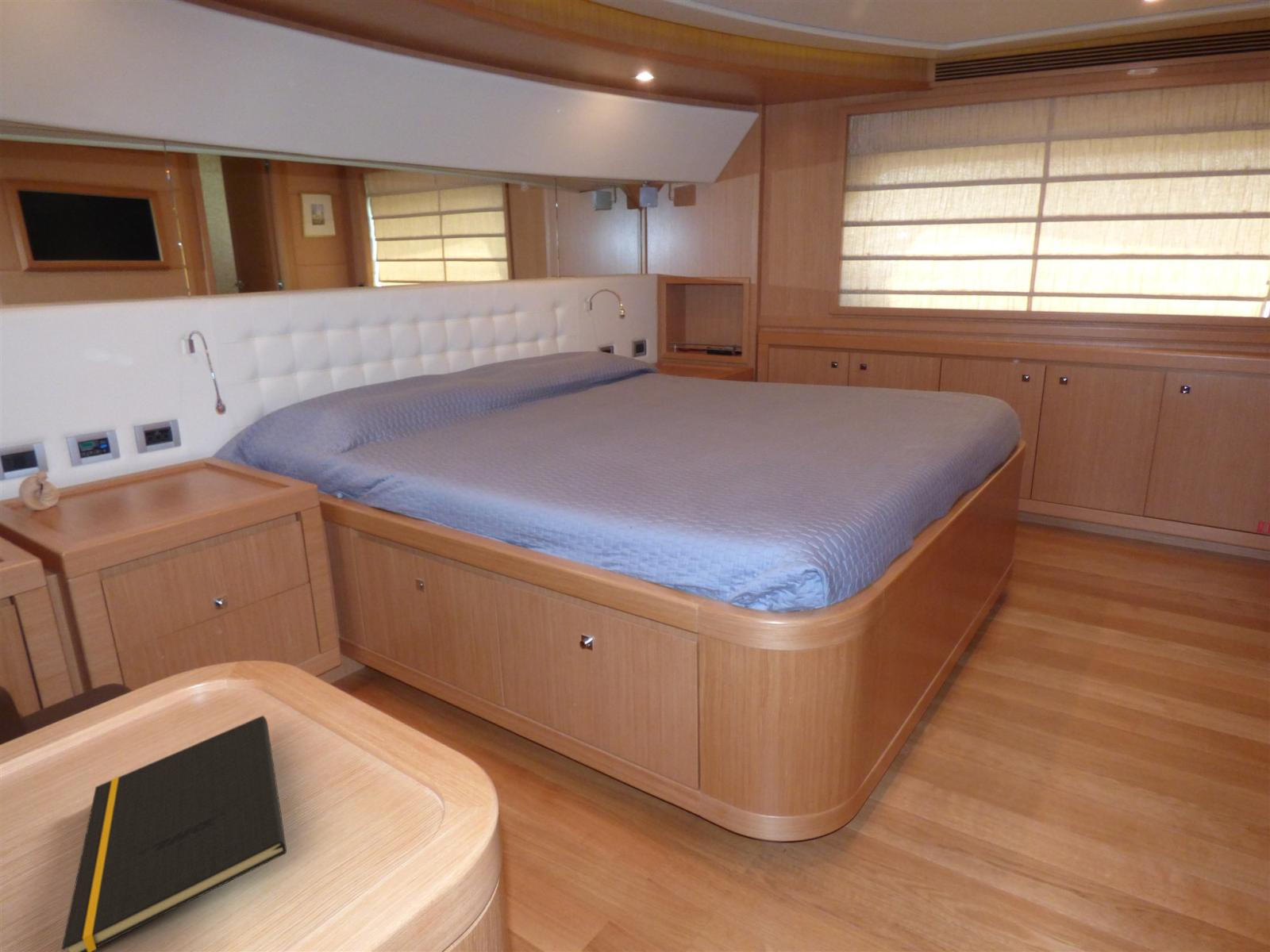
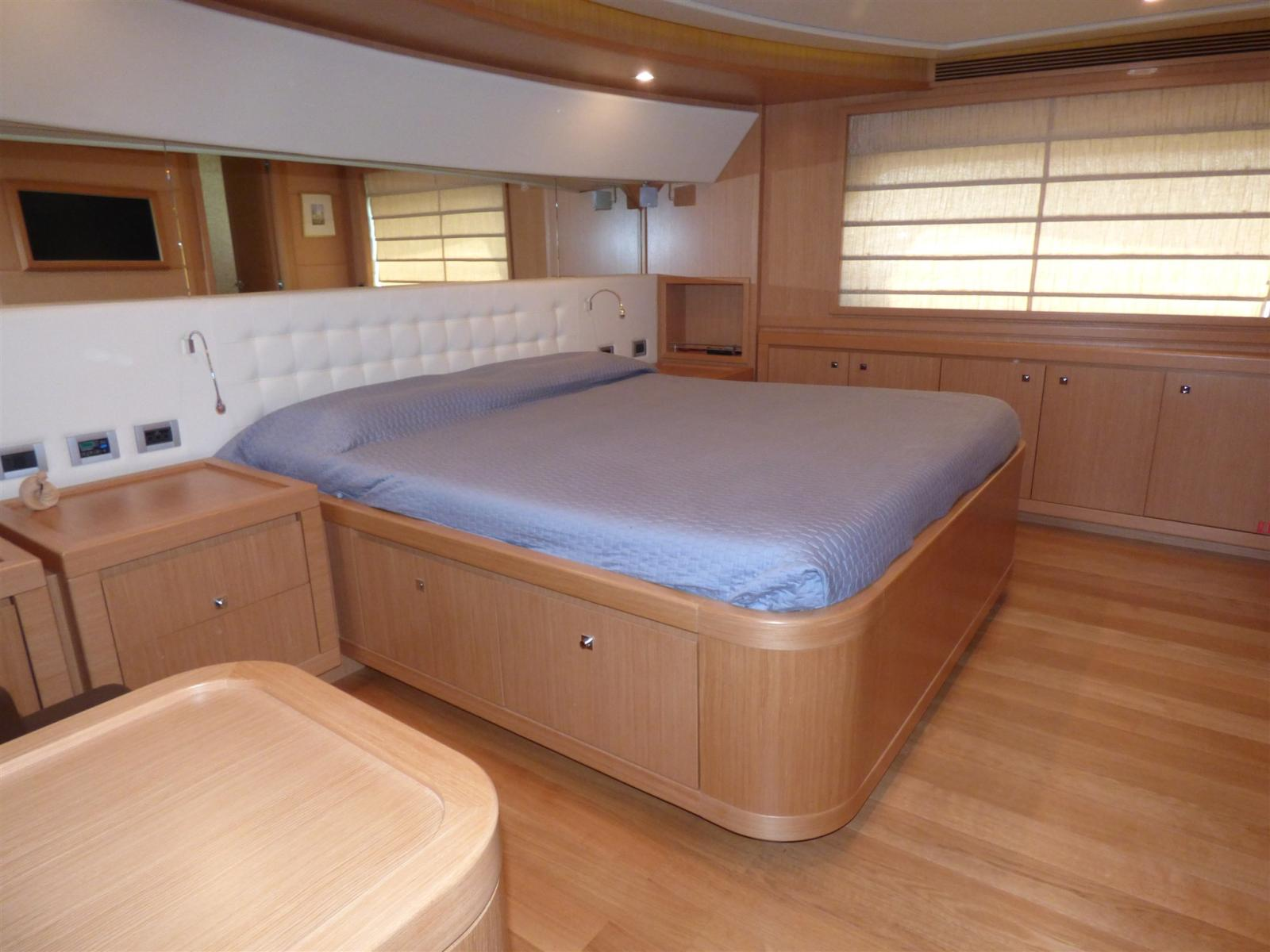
- notepad [61,715,287,952]
